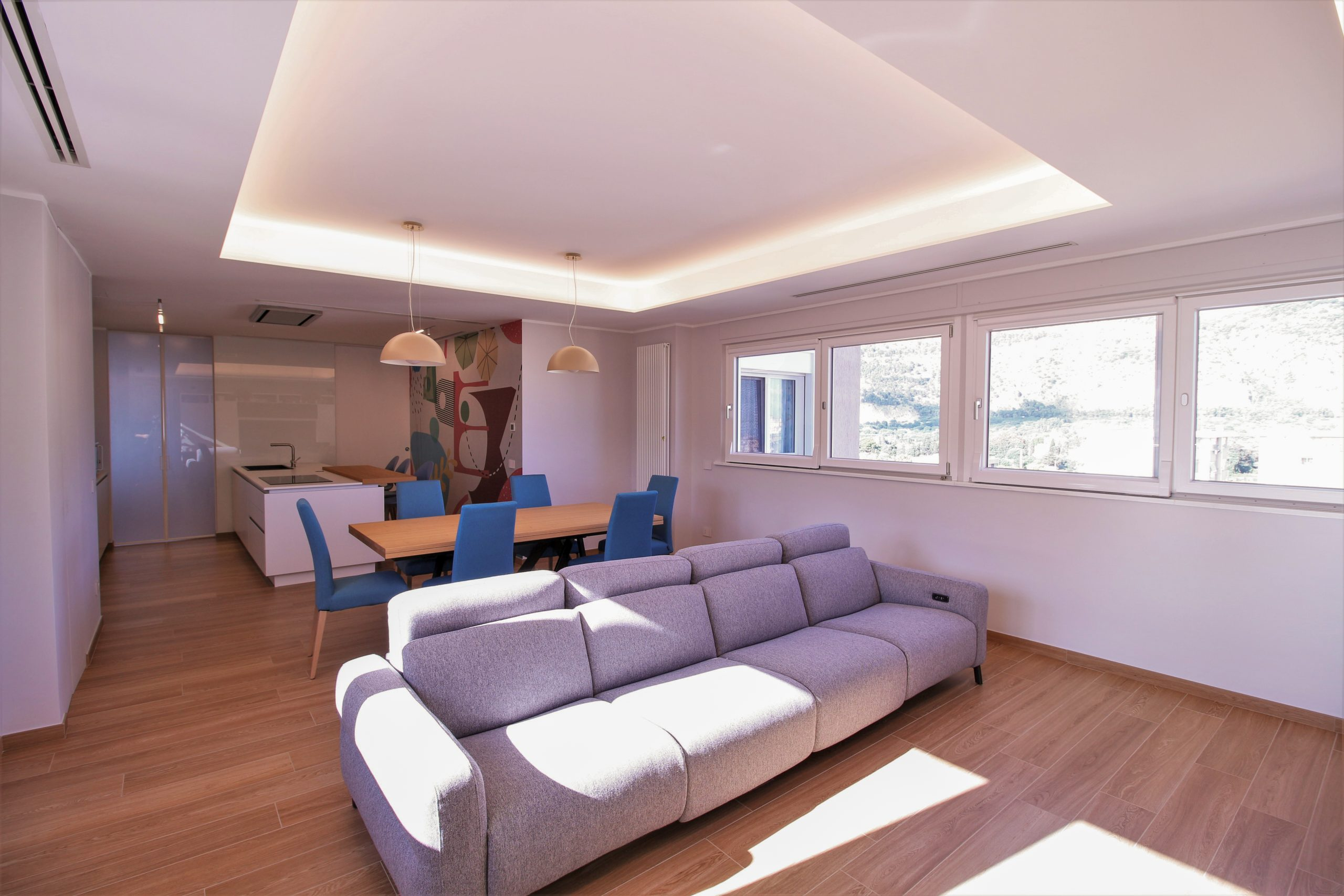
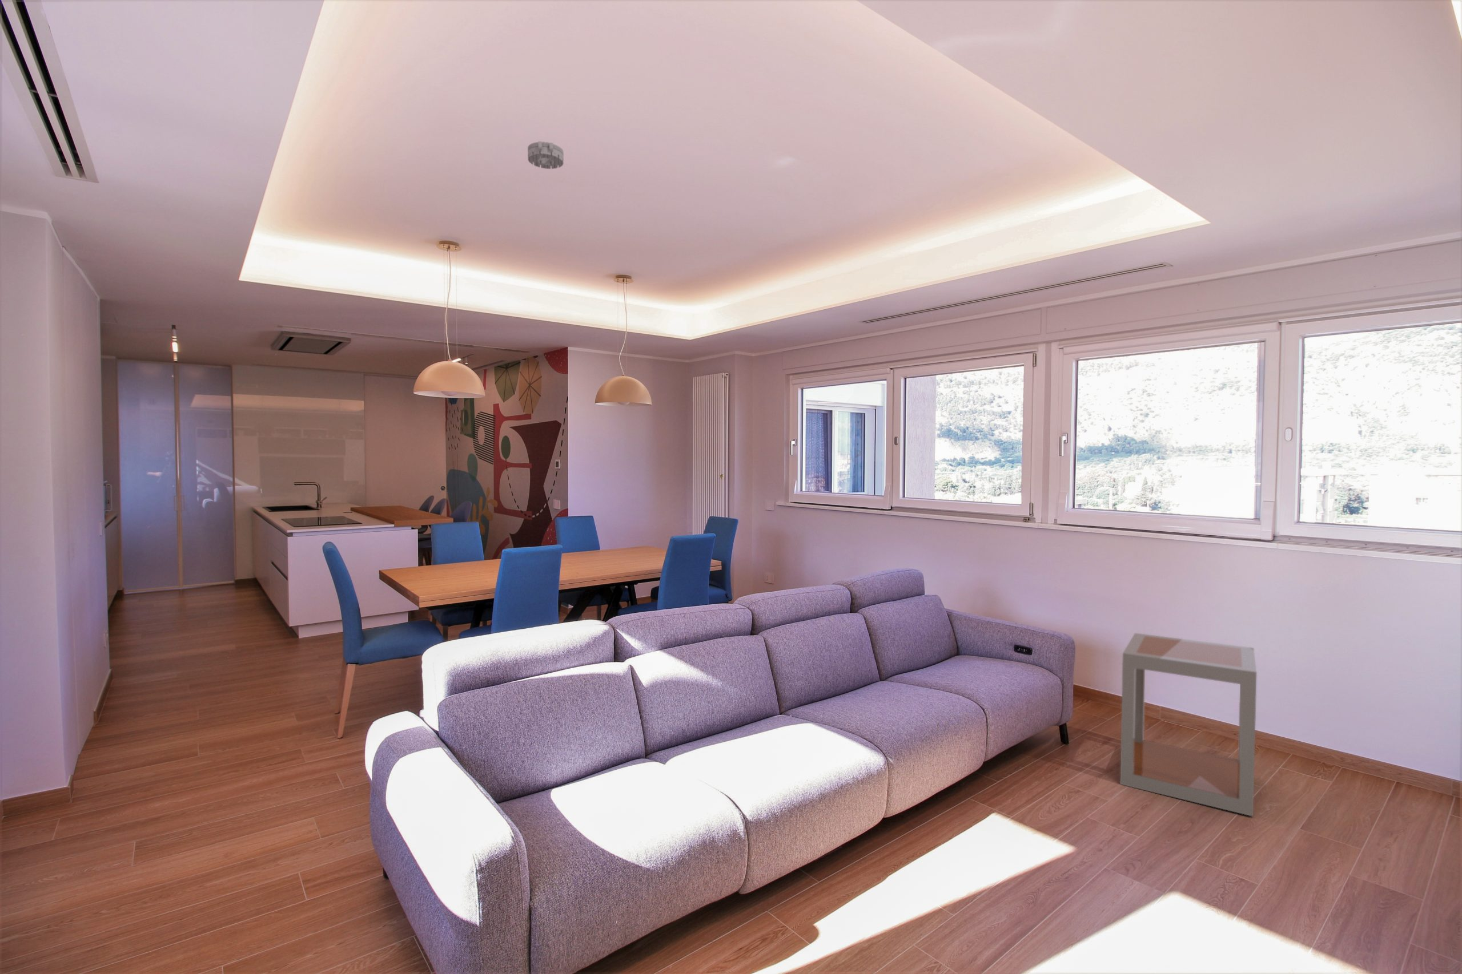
+ smoke detector [528,140,565,170]
+ side table [1119,633,1257,817]
